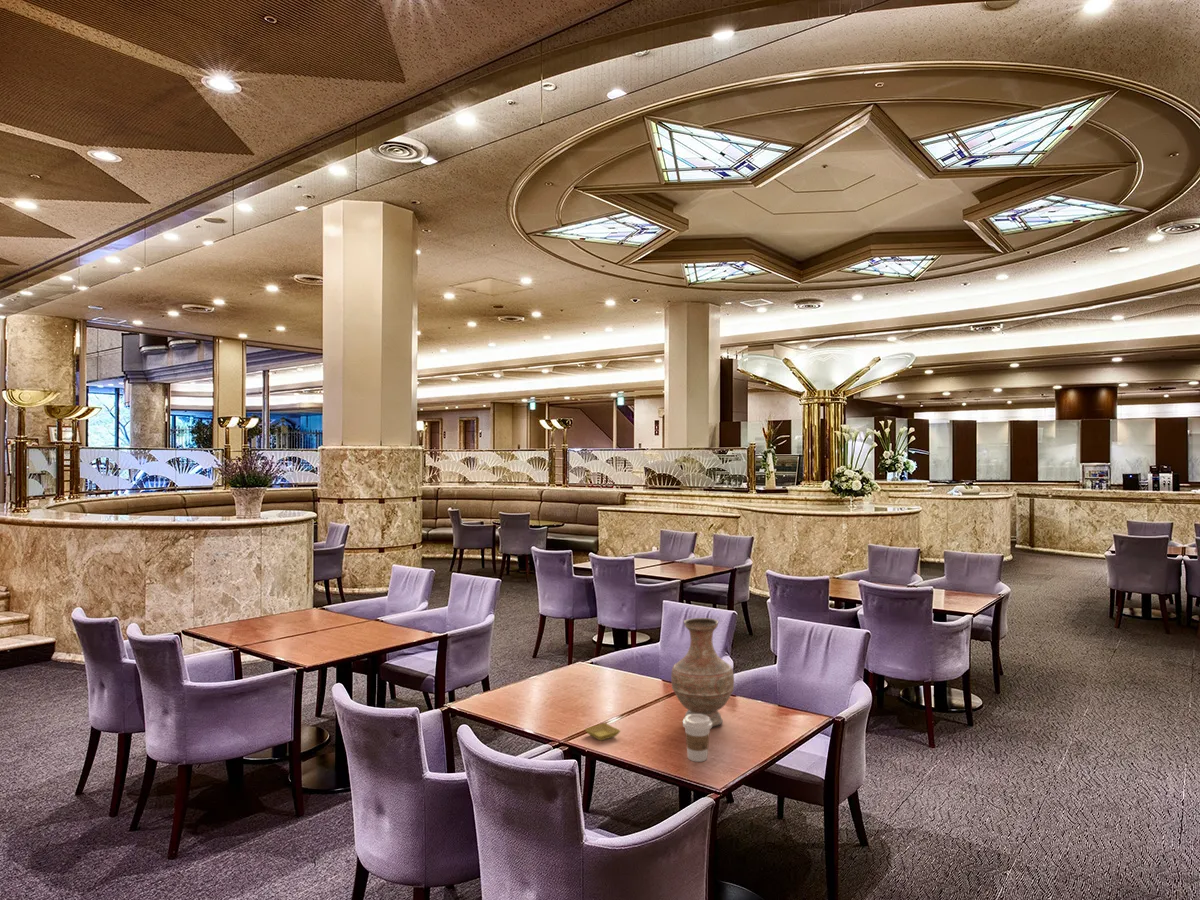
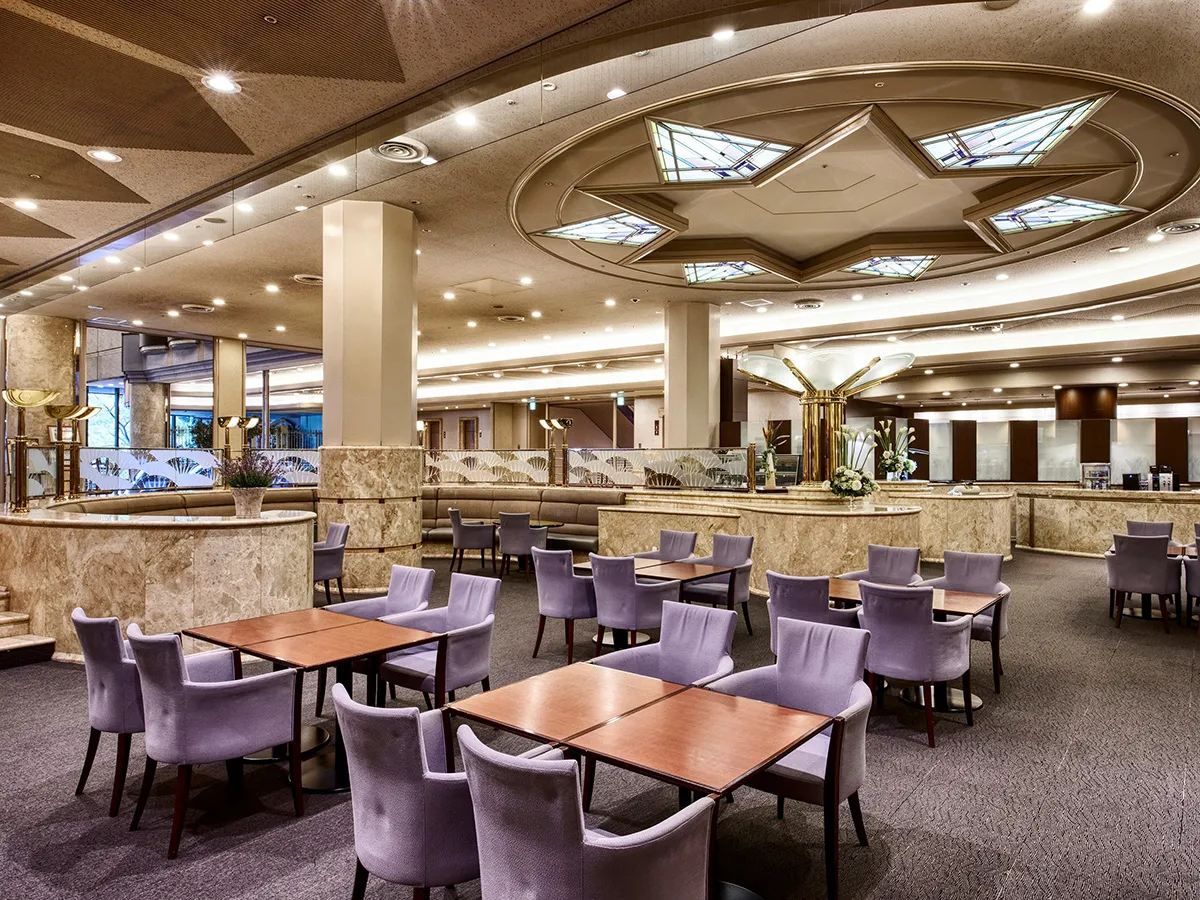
- coffee cup [682,714,713,763]
- saucer [584,722,621,742]
- vase [670,617,735,728]
